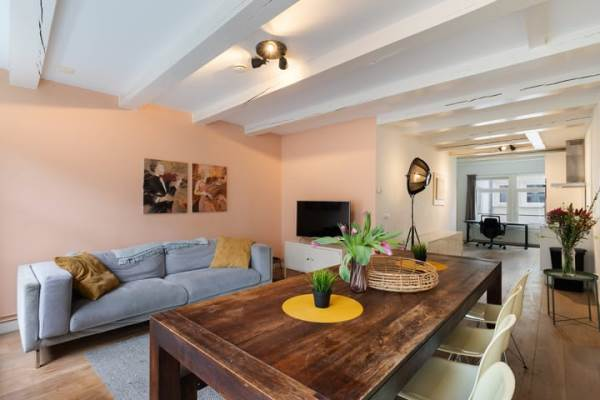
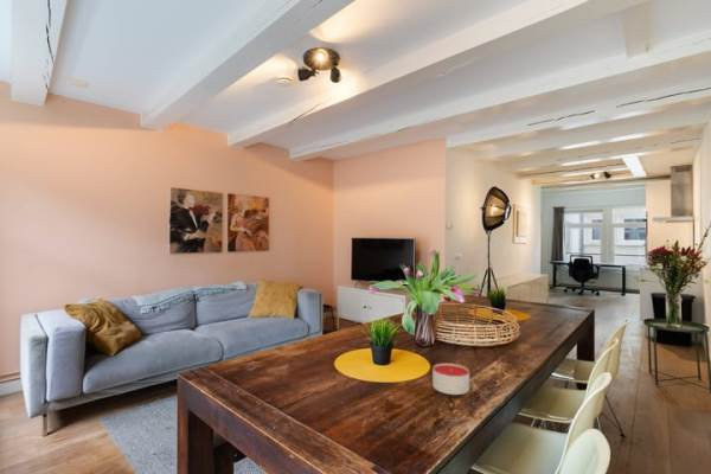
+ candle [431,363,470,396]
